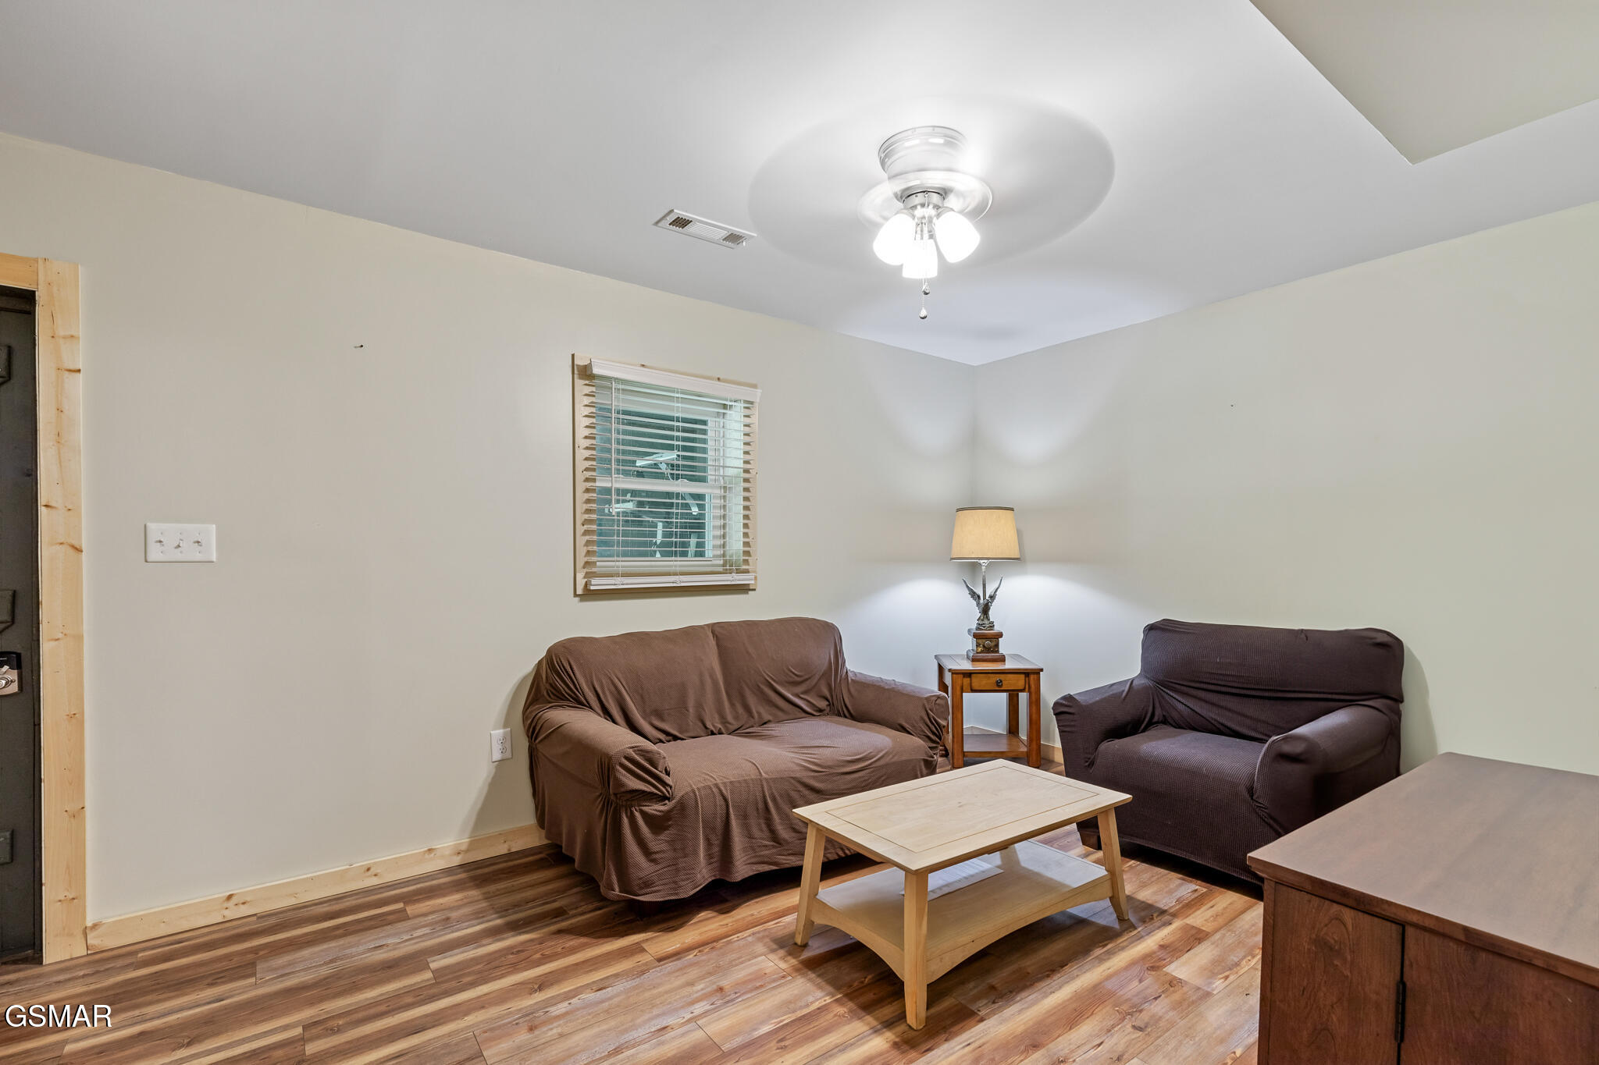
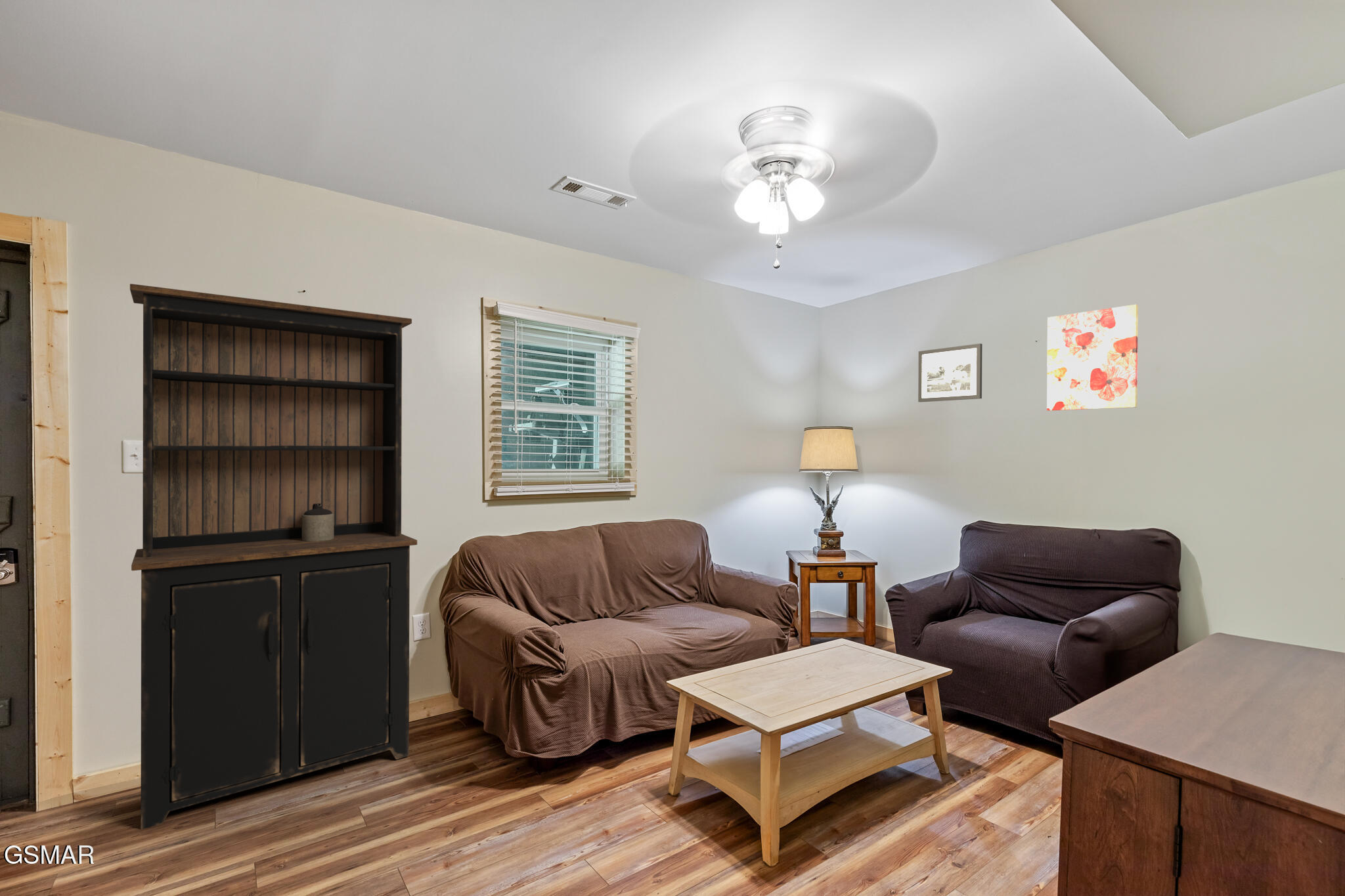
+ wall art [1046,304,1139,411]
+ bookshelf [129,283,418,830]
+ picture frame [917,343,983,402]
